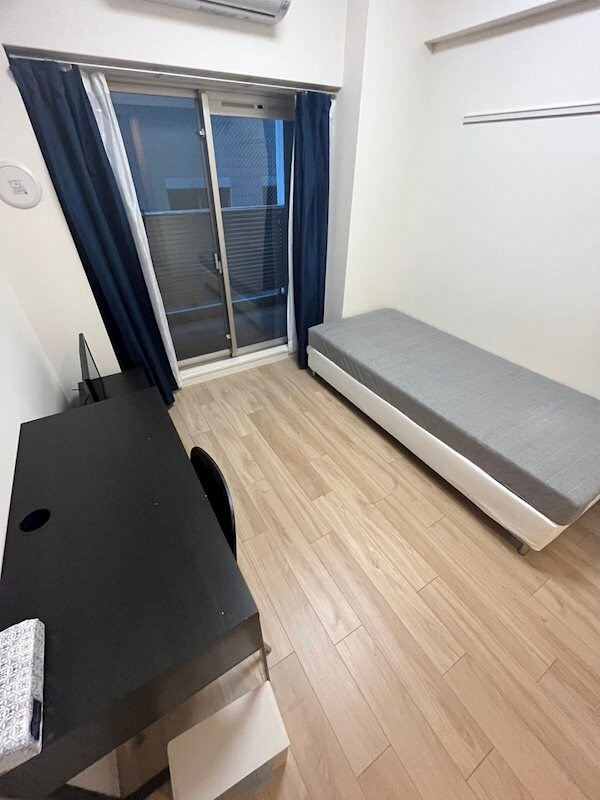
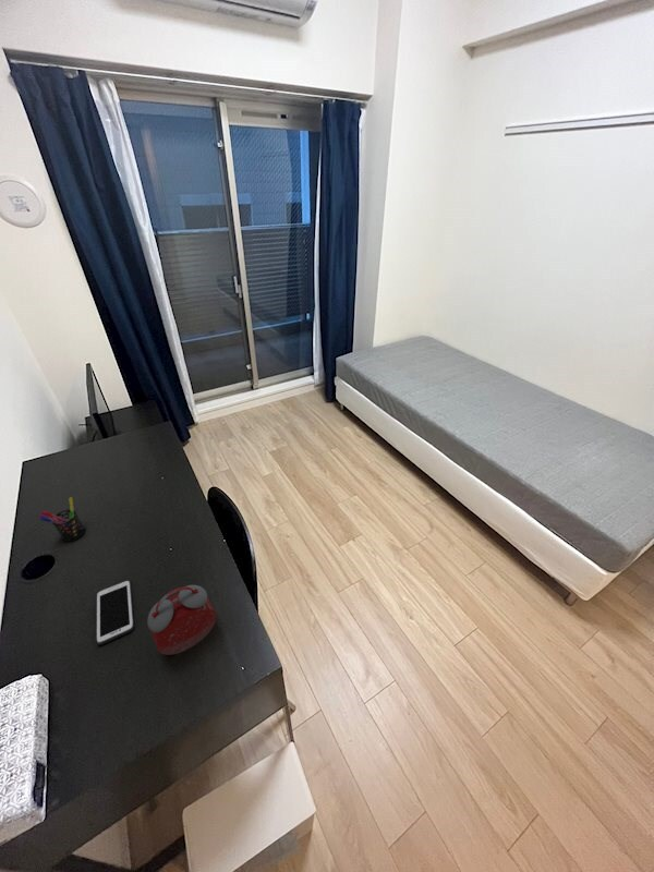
+ cell phone [95,579,135,646]
+ alarm clock [146,584,217,656]
+ pen holder [37,497,86,543]
